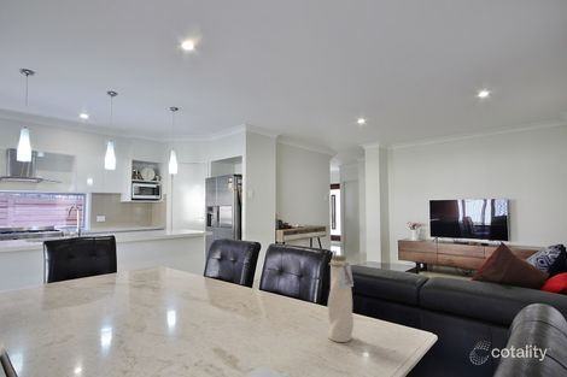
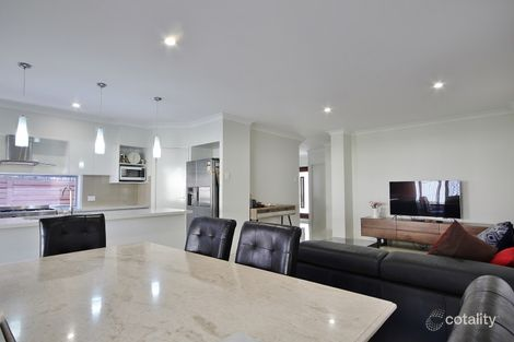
- water bottle [327,254,355,343]
